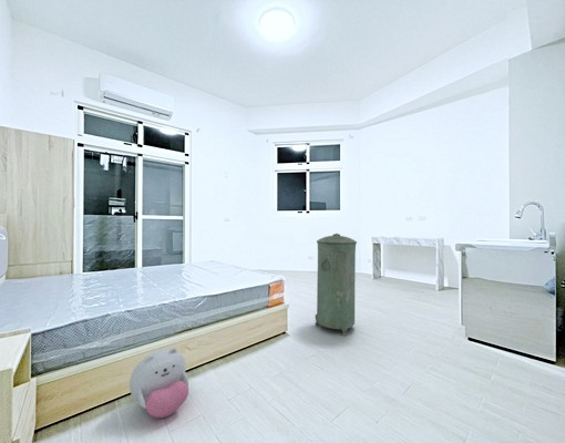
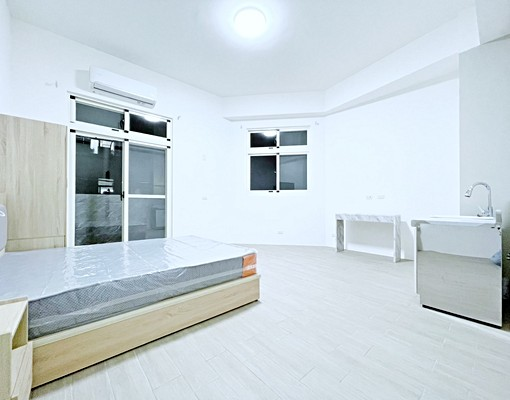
- trash can [315,233,358,337]
- plush toy [129,347,189,419]
